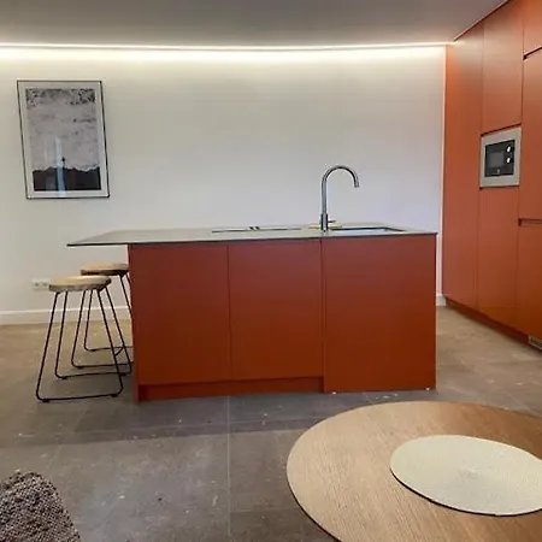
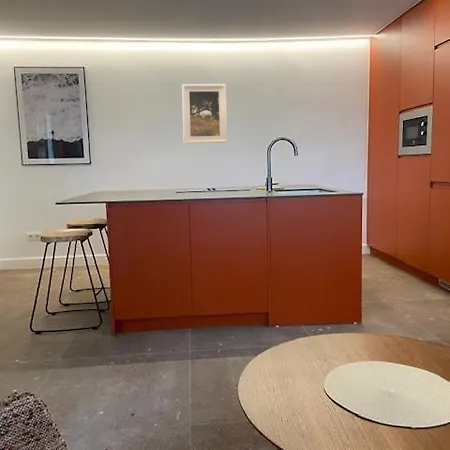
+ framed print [181,83,228,145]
